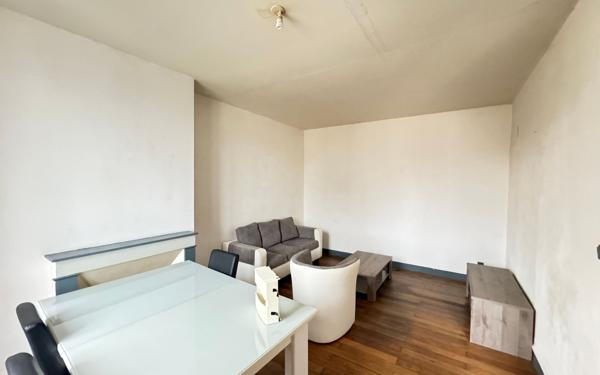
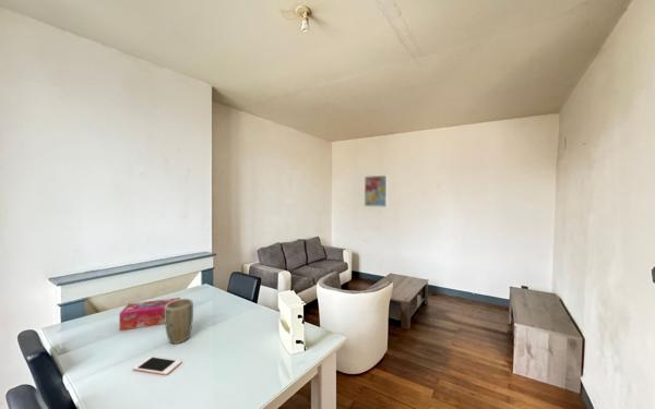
+ plant pot [164,298,194,345]
+ tissue box [118,297,181,332]
+ cell phone [132,356,182,376]
+ wall art [364,175,389,208]
